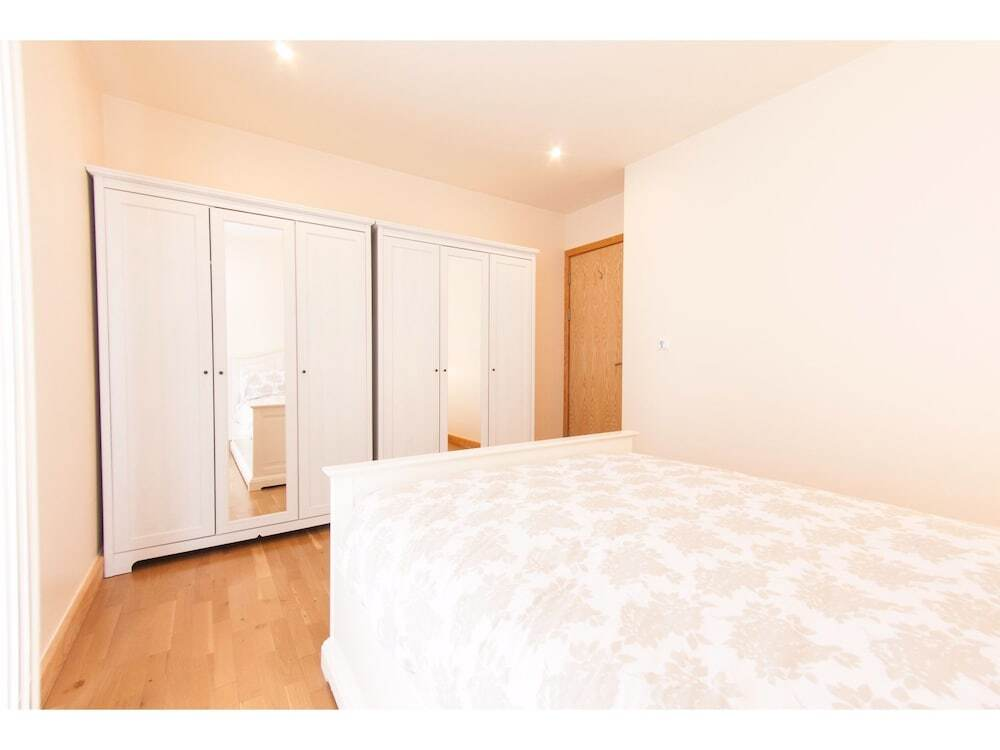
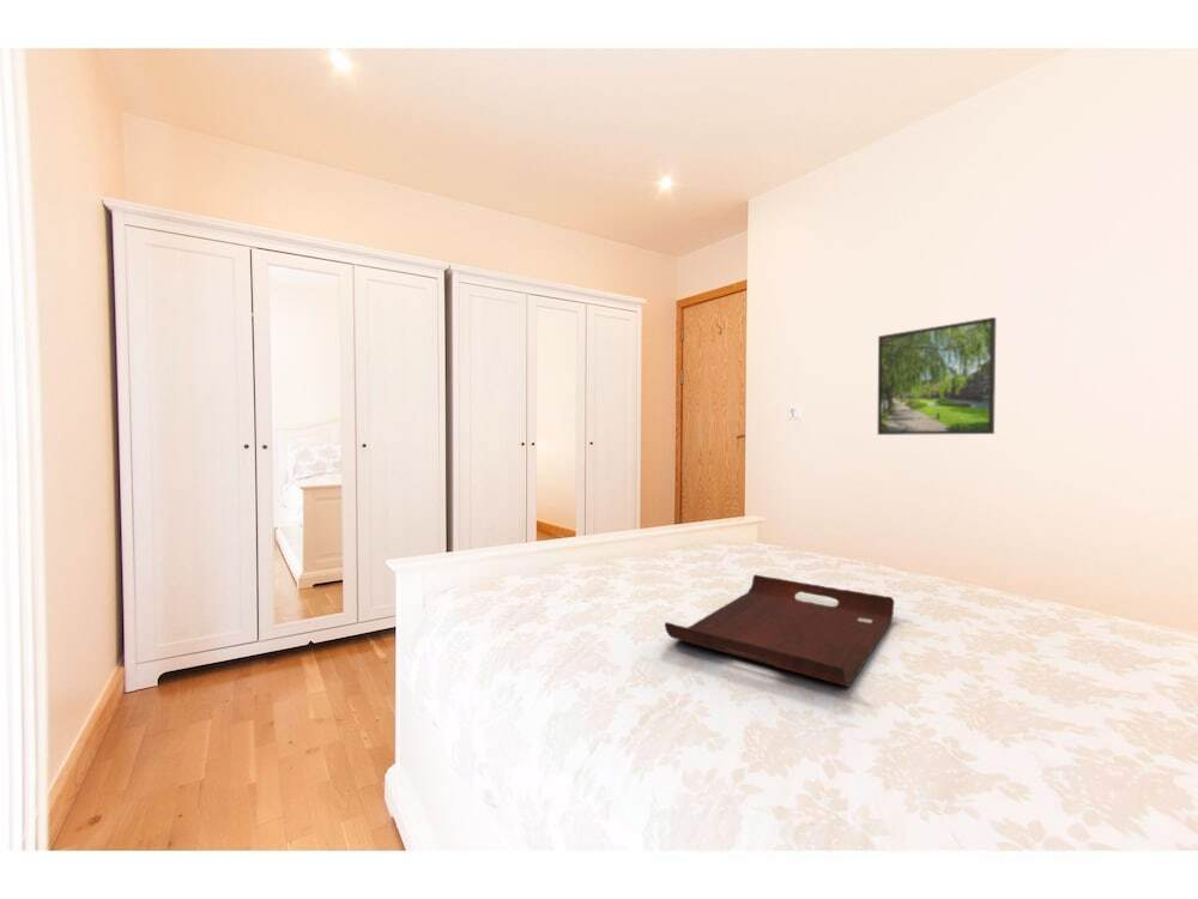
+ serving tray [664,574,895,688]
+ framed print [877,316,997,436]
